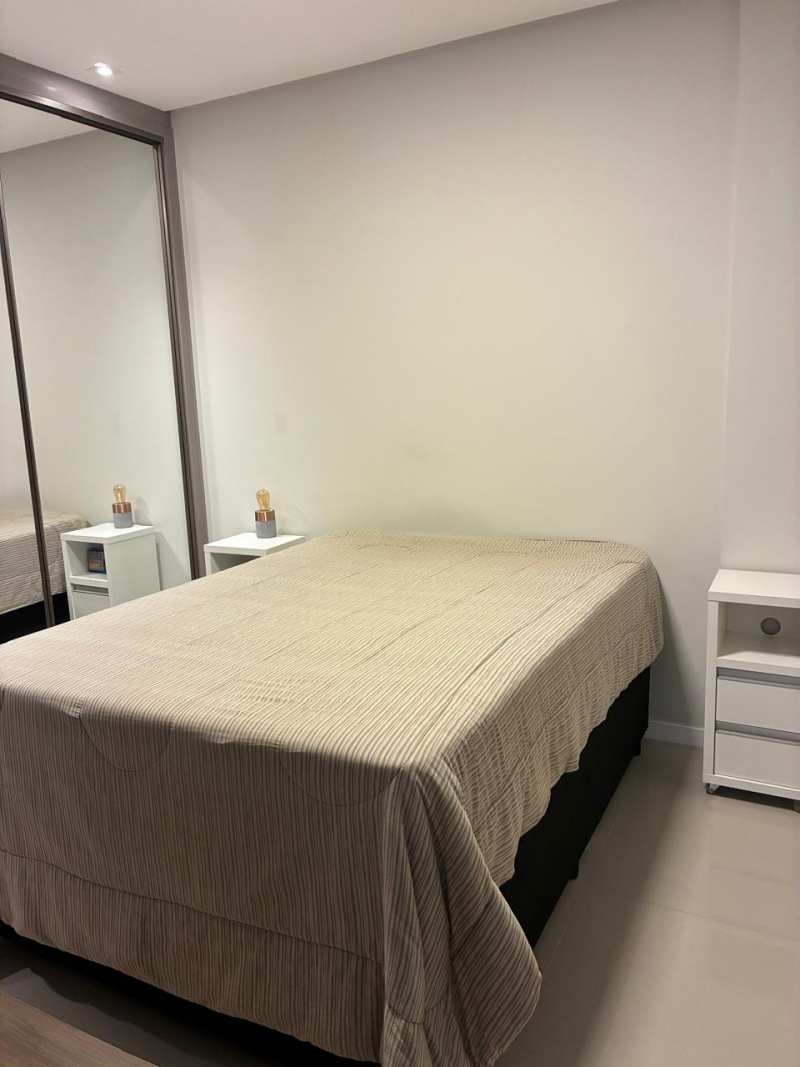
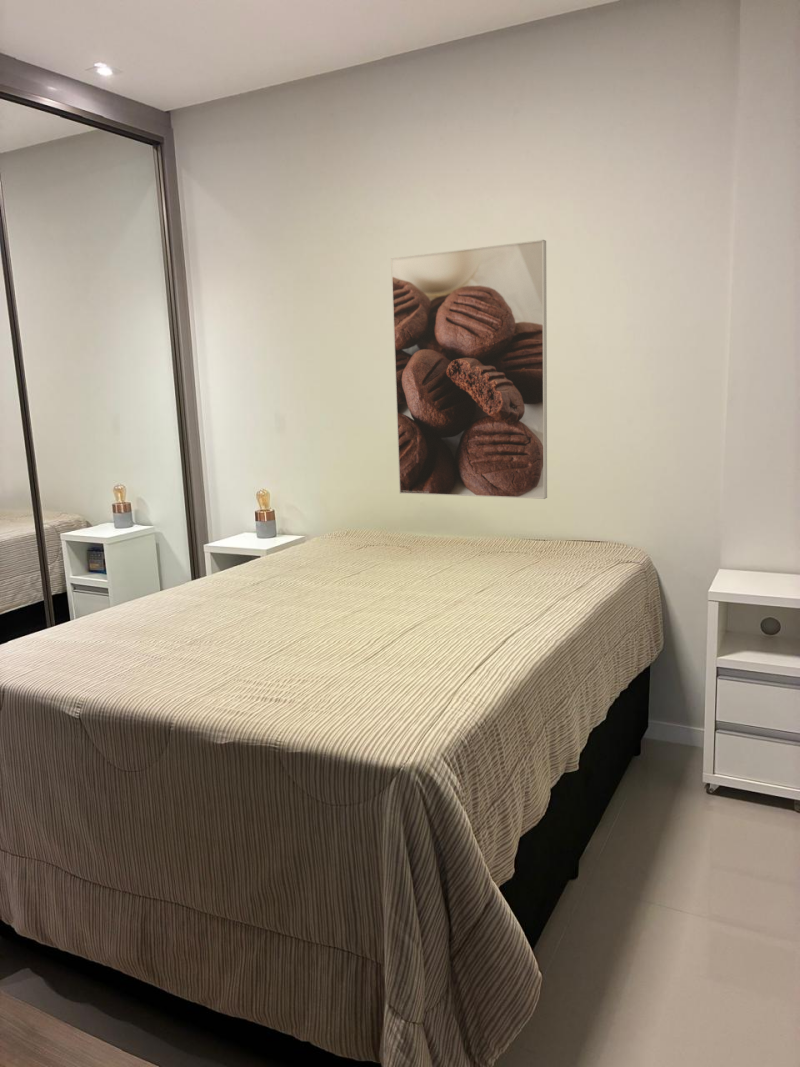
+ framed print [390,239,548,500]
